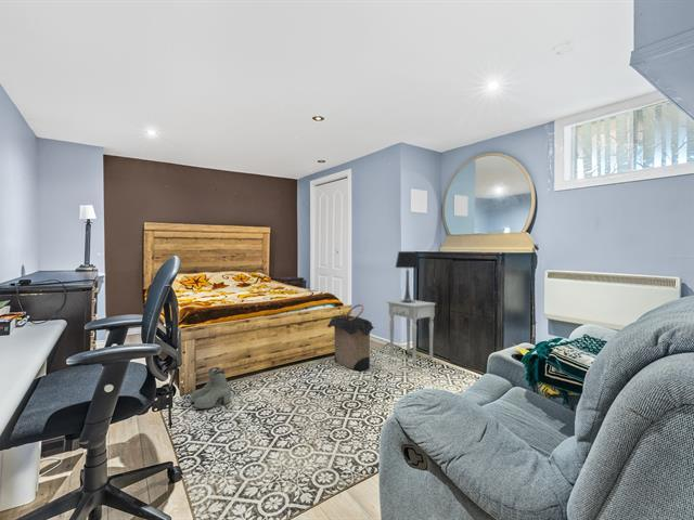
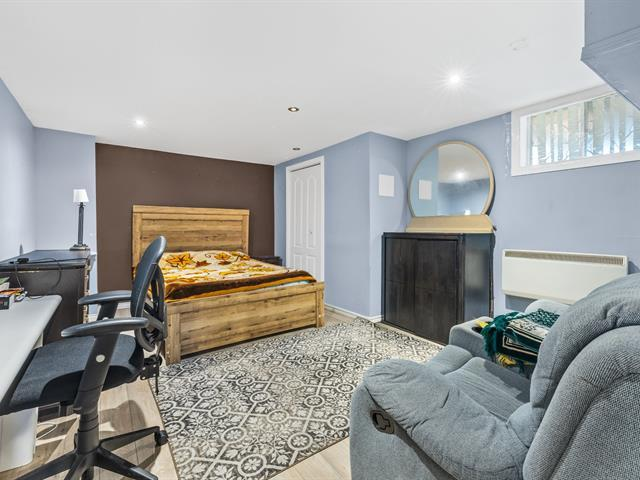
- table lamp [395,250,421,303]
- boots [190,366,232,410]
- laundry hamper [326,303,375,372]
- nightstand [385,299,437,365]
